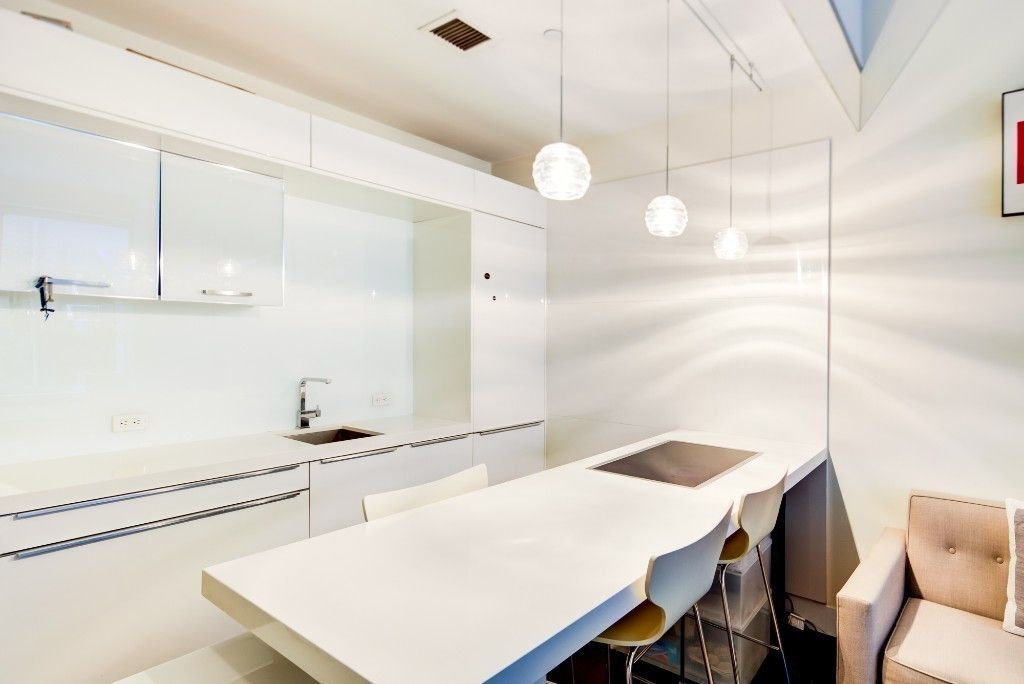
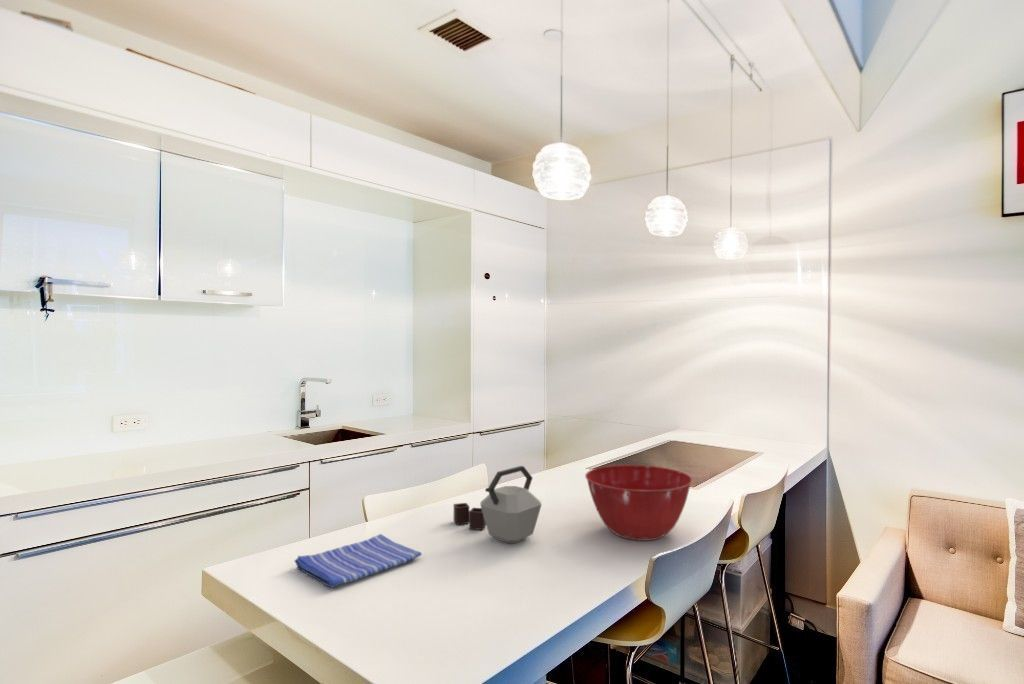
+ dish towel [293,533,423,589]
+ kettle [453,465,543,544]
+ mixing bowl [584,464,693,542]
